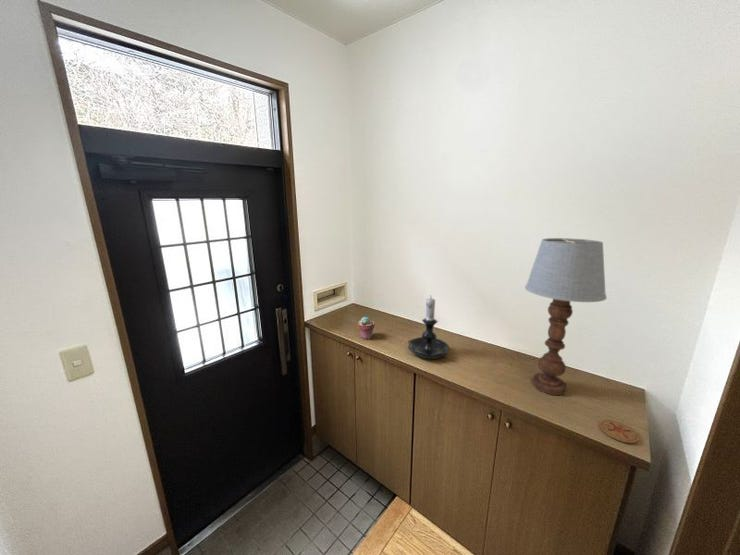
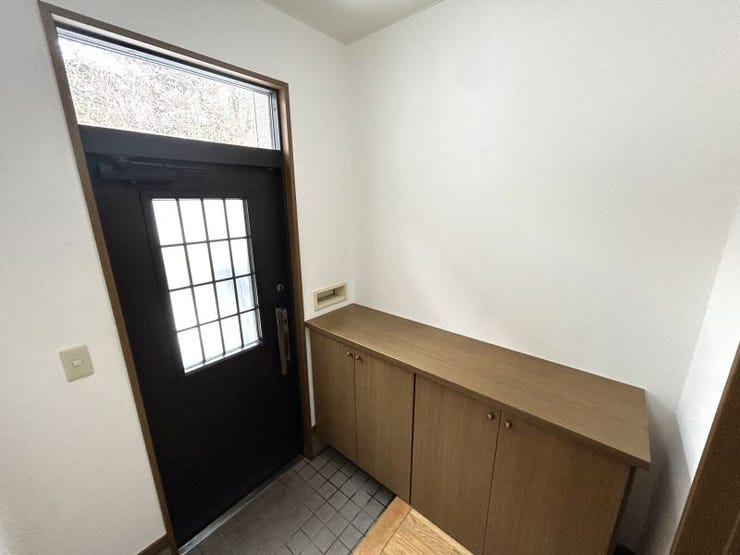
- candle holder [407,294,450,360]
- table lamp [524,237,608,396]
- coaster [599,419,640,444]
- potted succulent [357,316,375,340]
